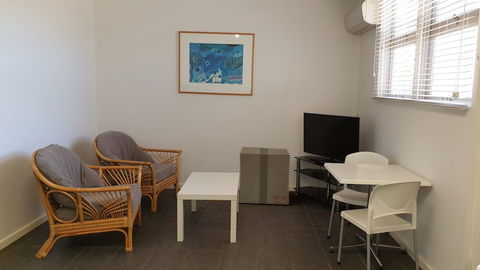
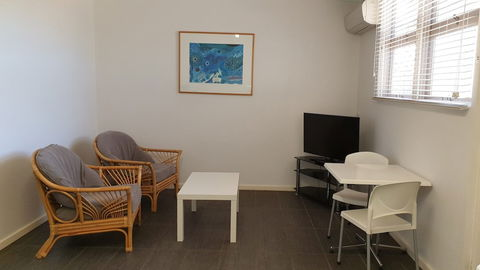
- cardboard box [238,146,291,205]
